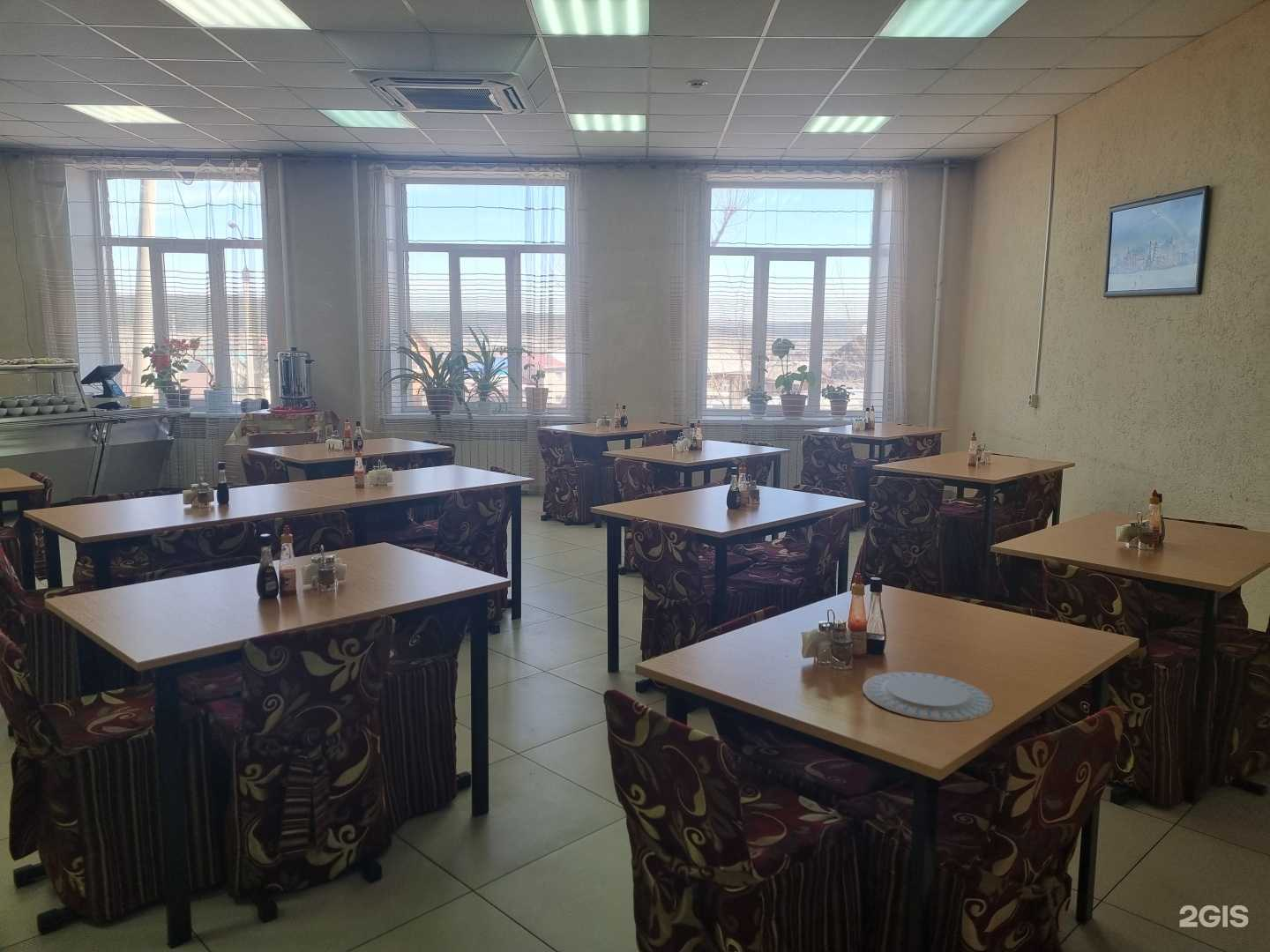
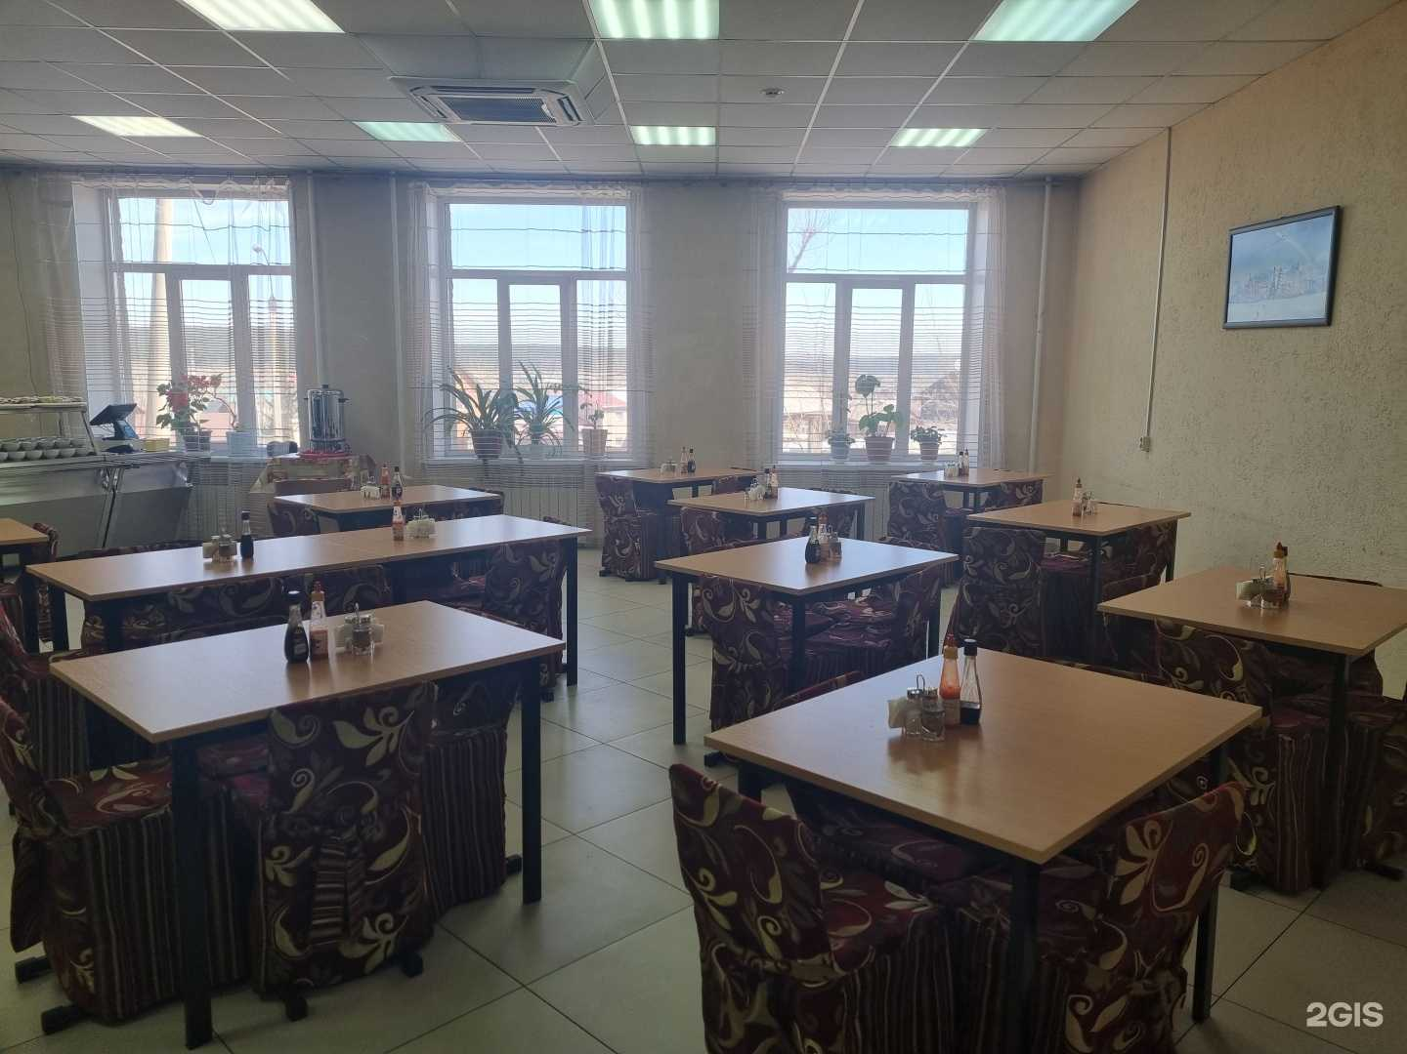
- chinaware [862,671,995,722]
